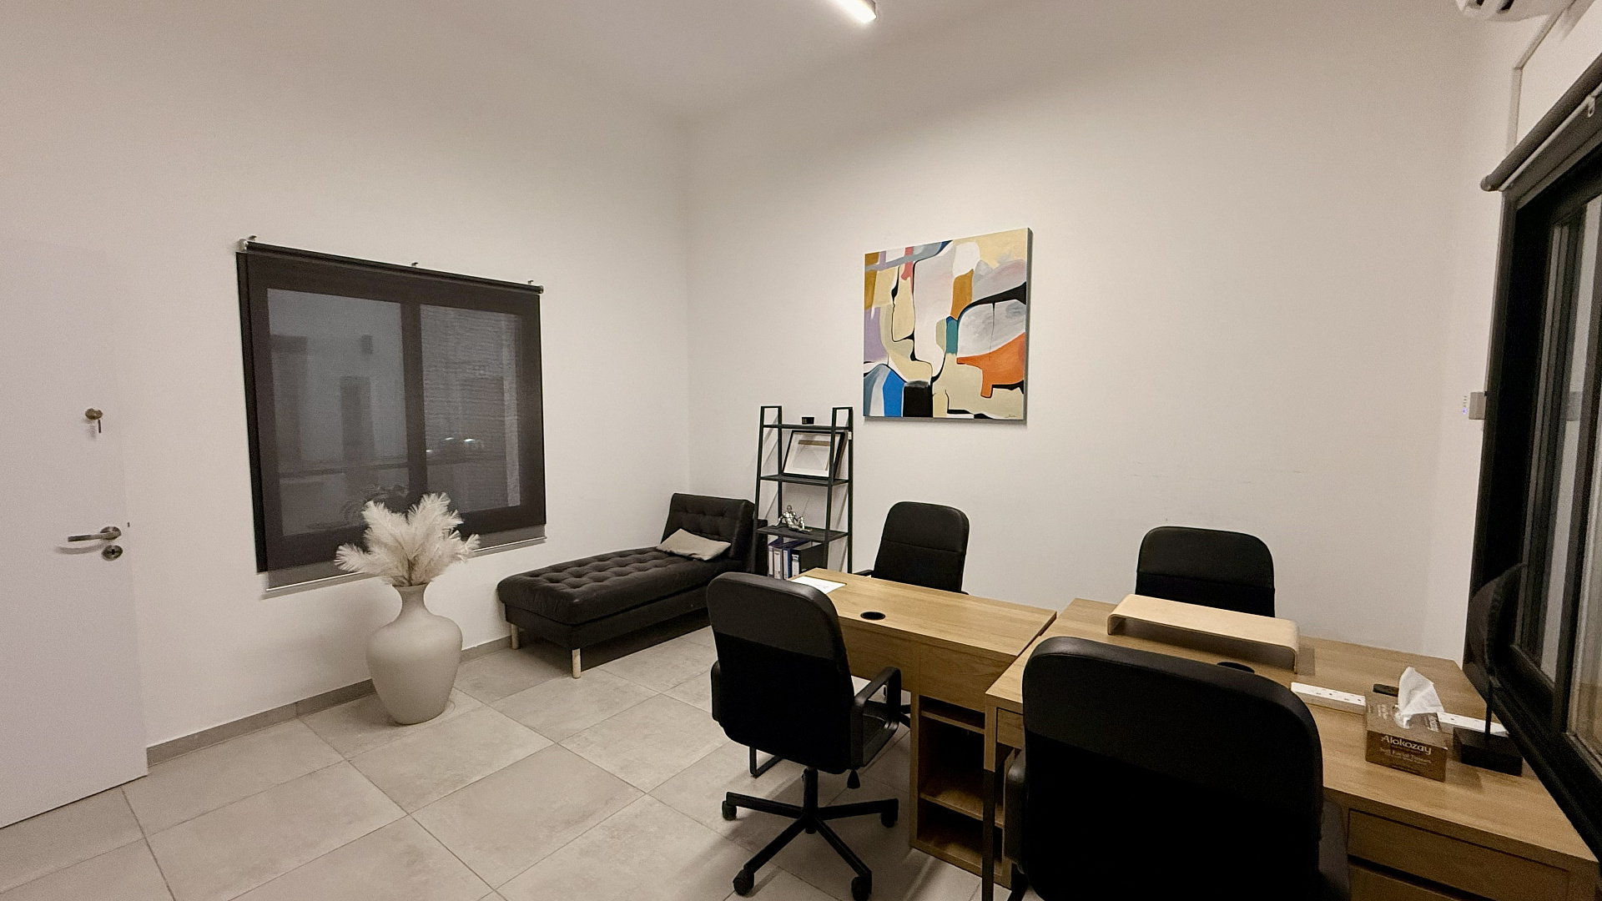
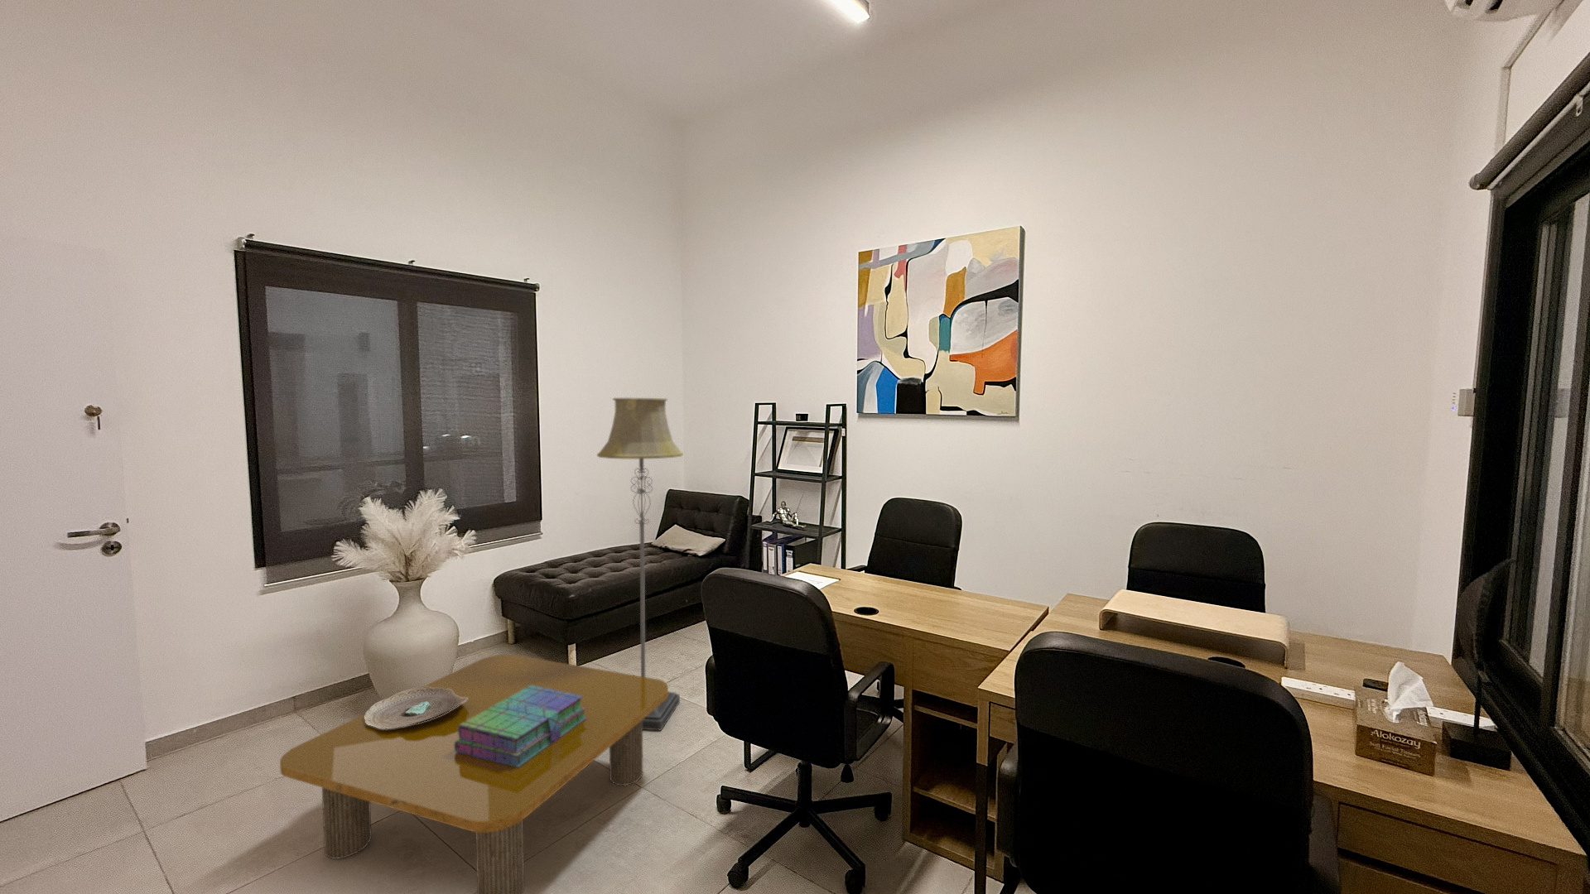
+ floor lamp [596,397,684,731]
+ coffee table [280,654,669,894]
+ stack of books [454,686,586,767]
+ decorative bowl [365,686,467,729]
